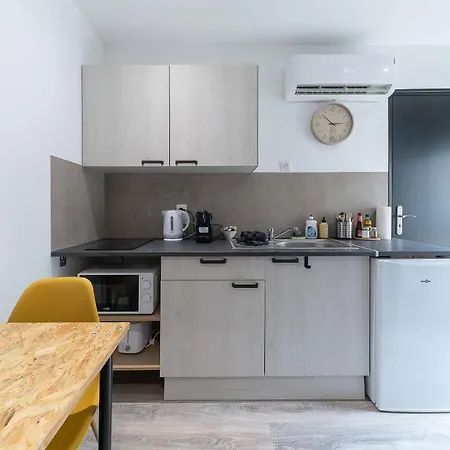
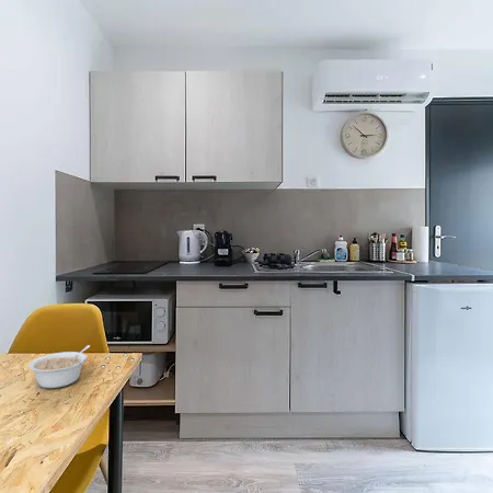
+ legume [27,344,91,389]
